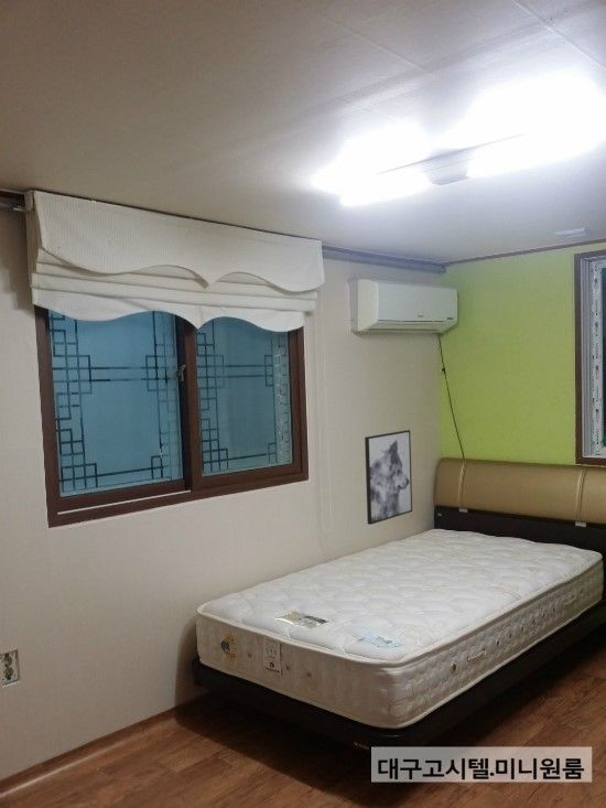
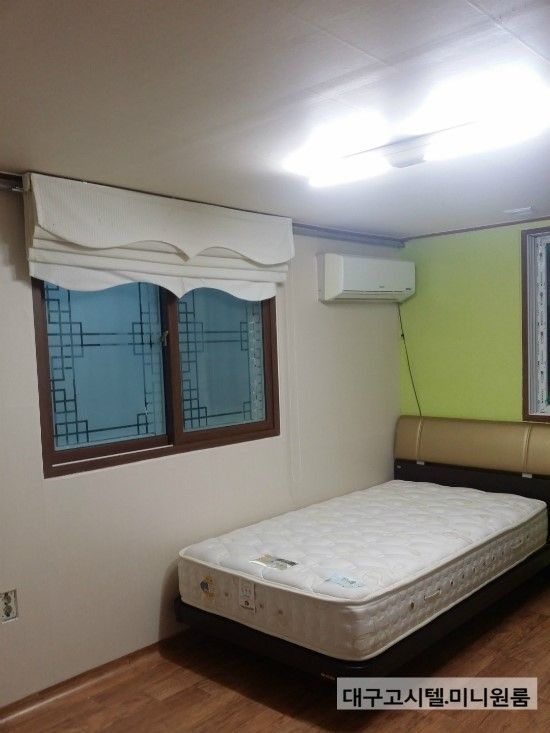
- wall art [364,429,413,526]
